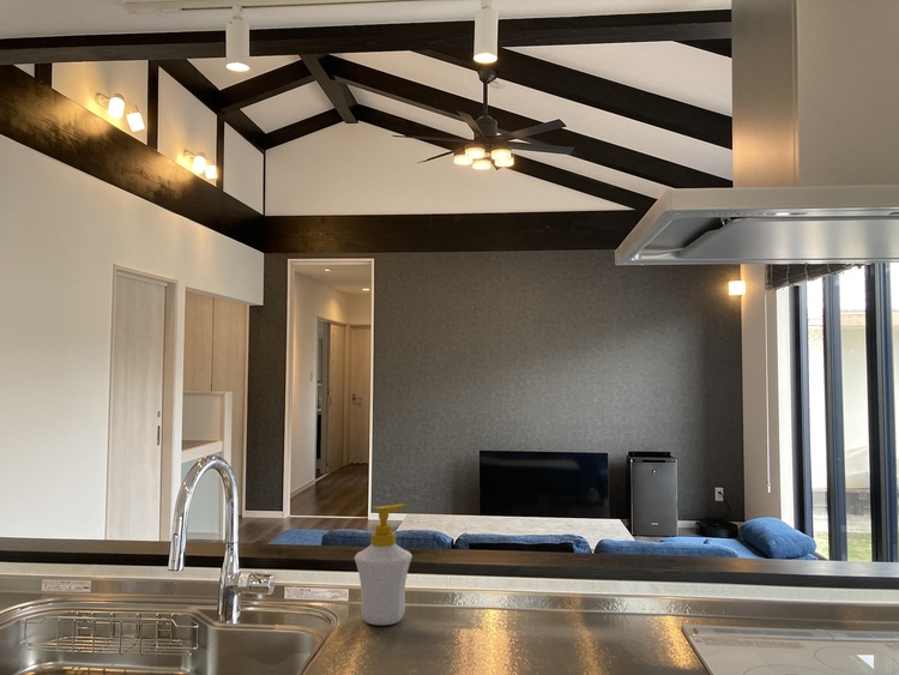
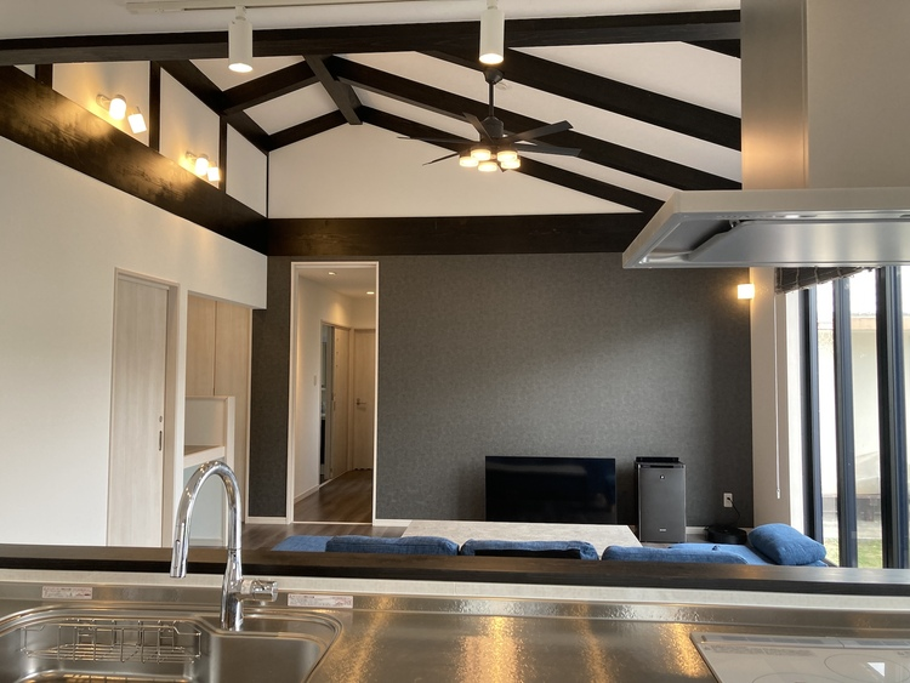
- soap bottle [354,504,414,626]
